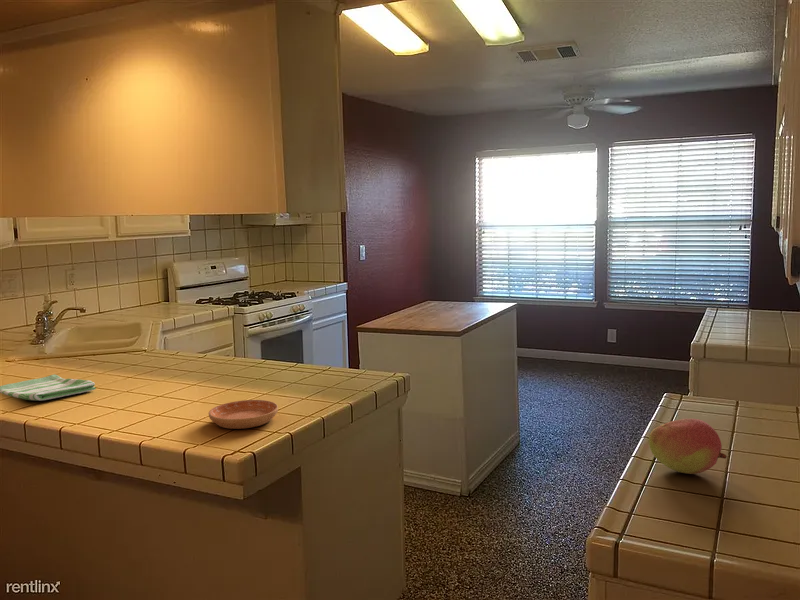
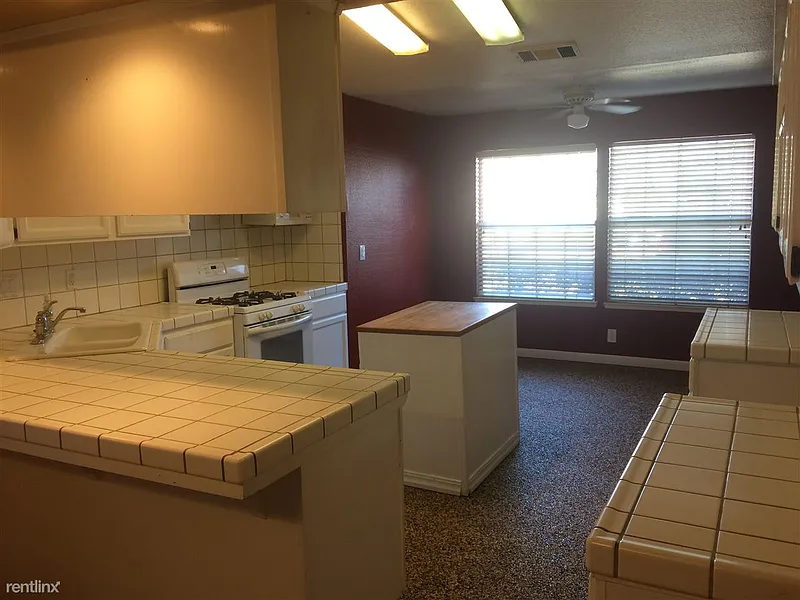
- saucer [208,399,279,430]
- dish towel [0,374,97,402]
- fruit [648,418,728,475]
